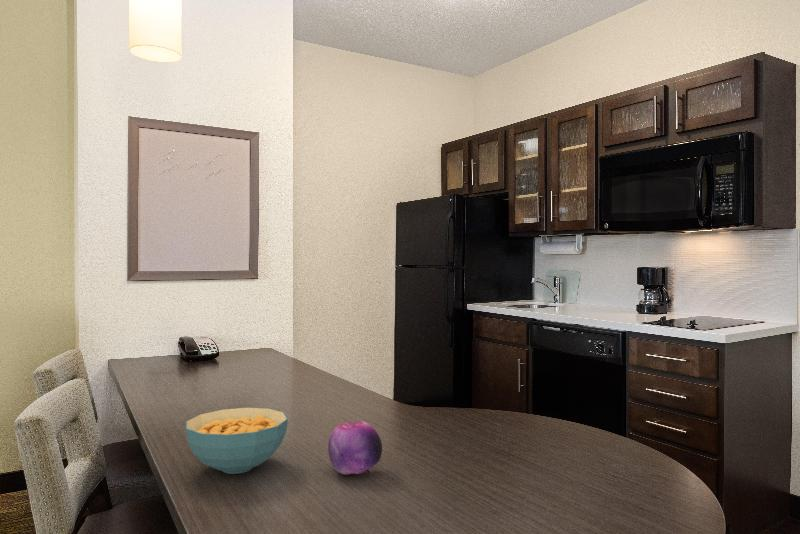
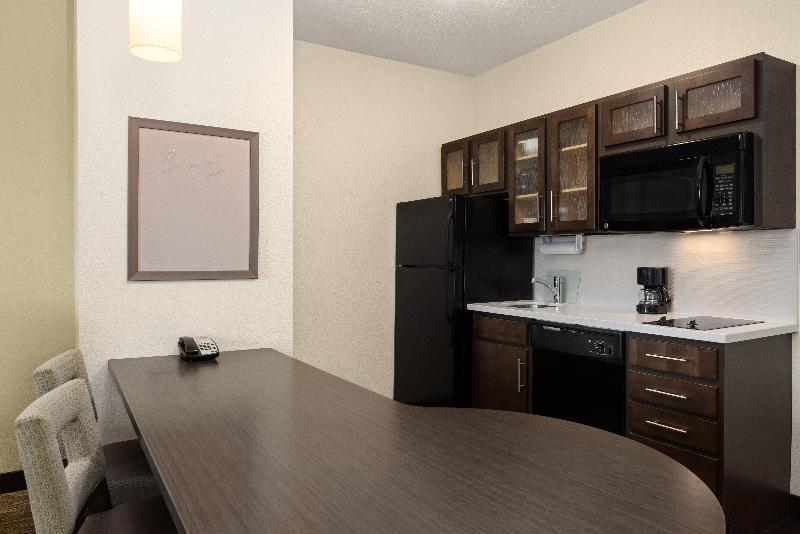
- fruit [327,420,383,476]
- cereal bowl [185,407,289,475]
